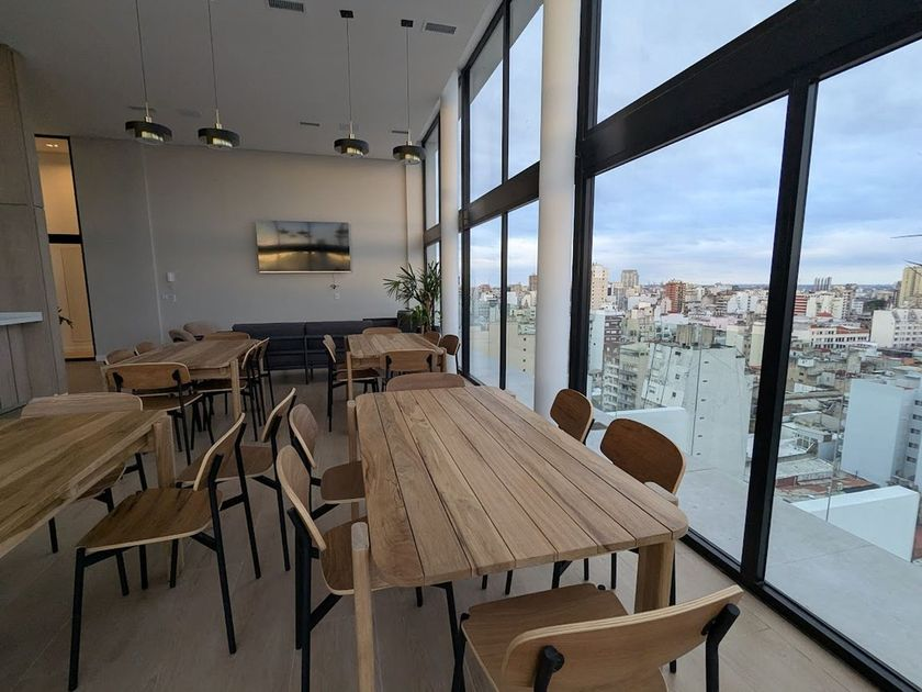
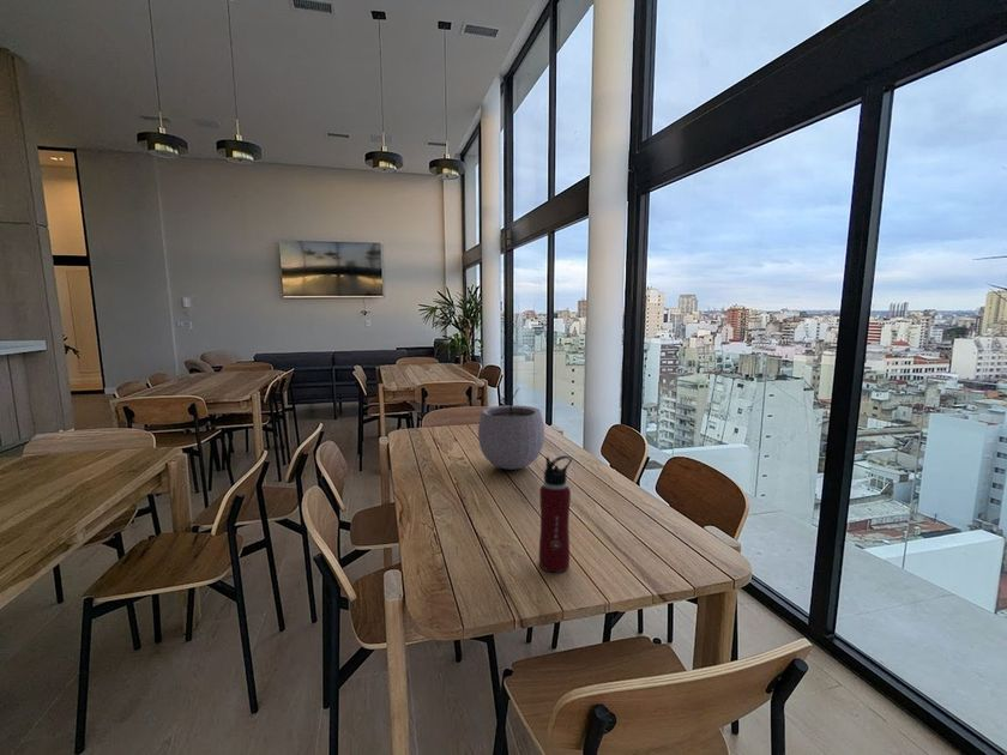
+ water bottle [538,454,573,573]
+ plant pot [477,383,545,471]
